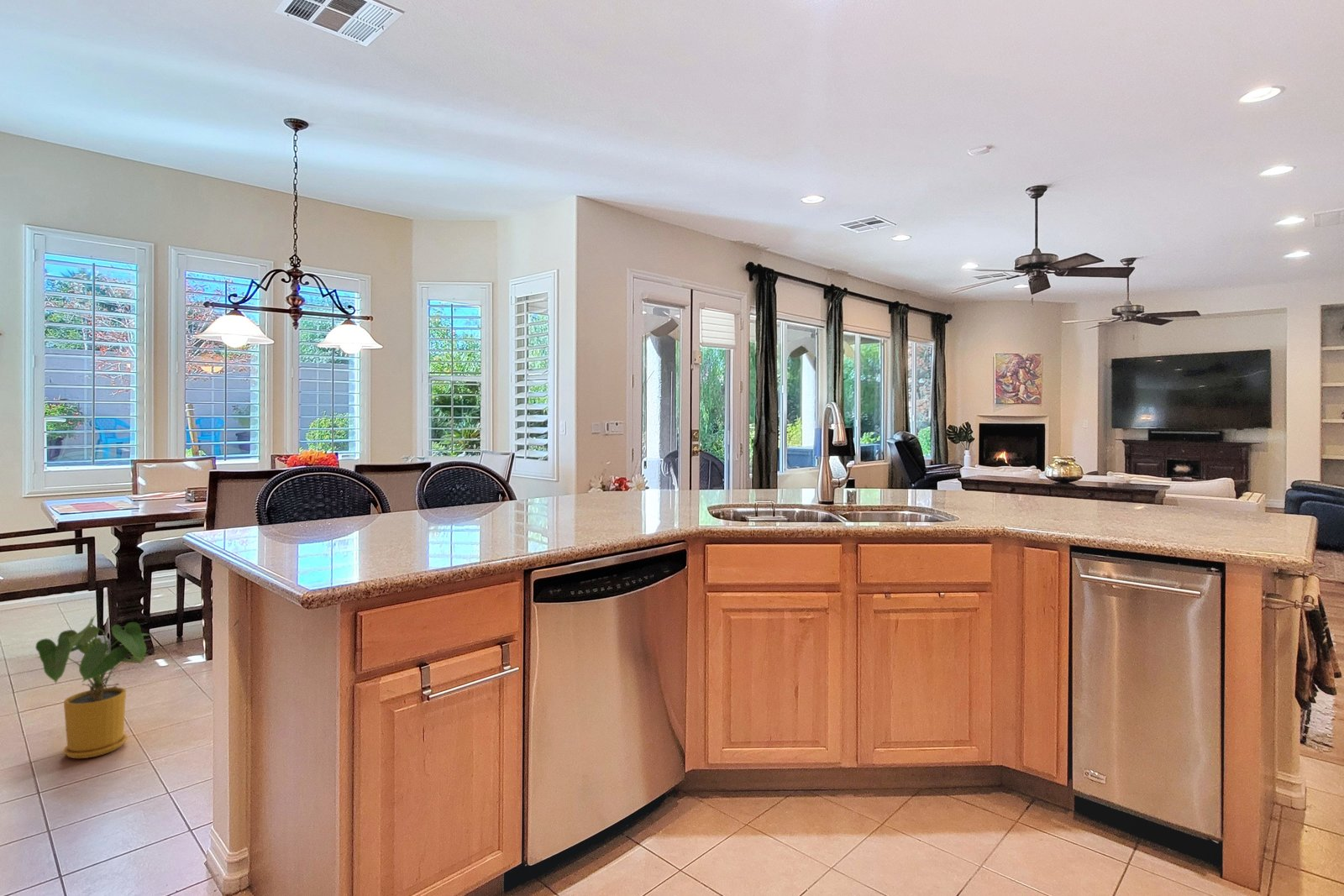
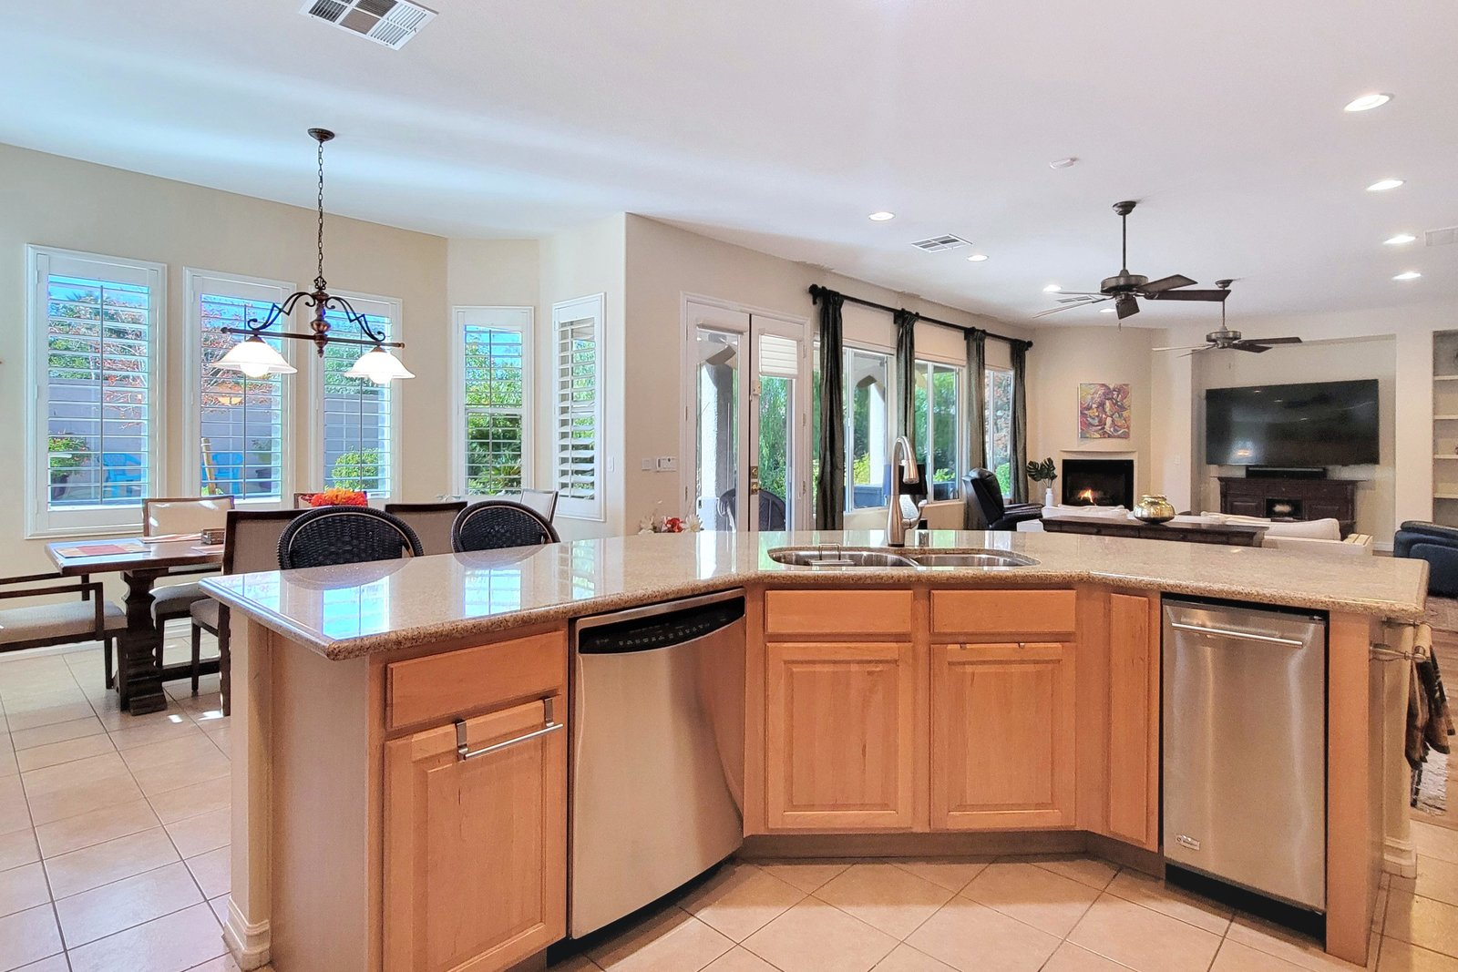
- house plant [34,612,156,759]
